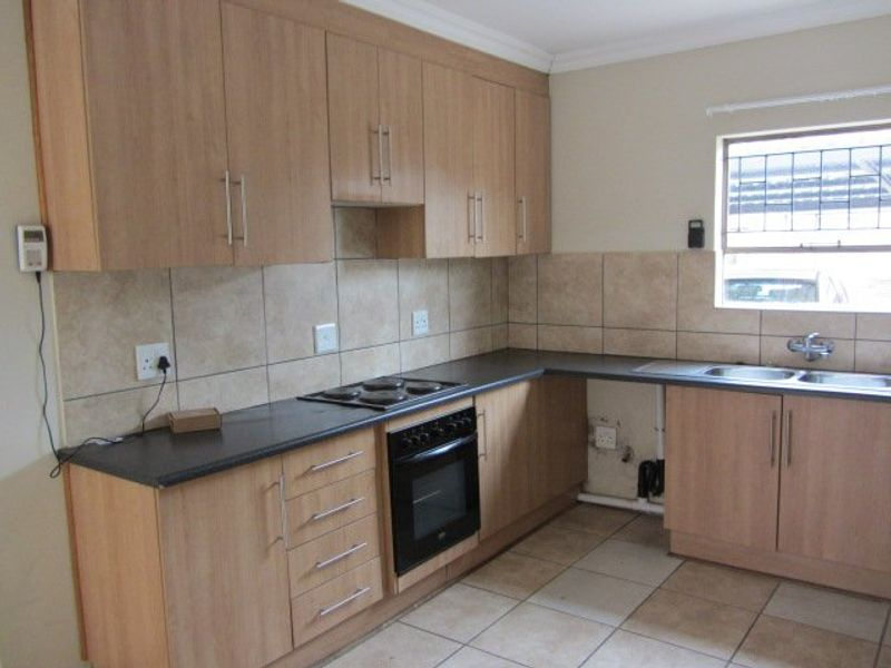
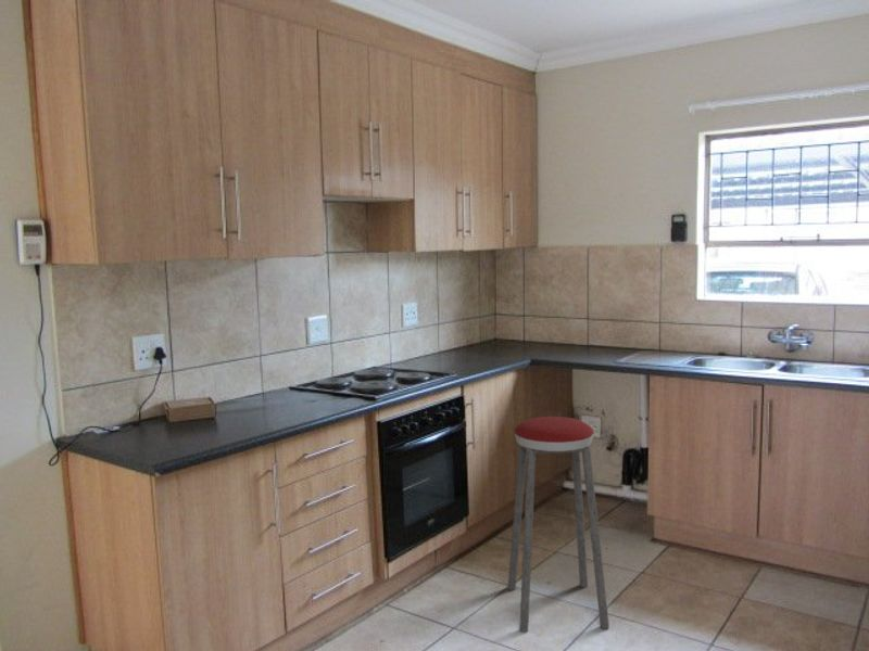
+ music stool [507,416,610,633]
